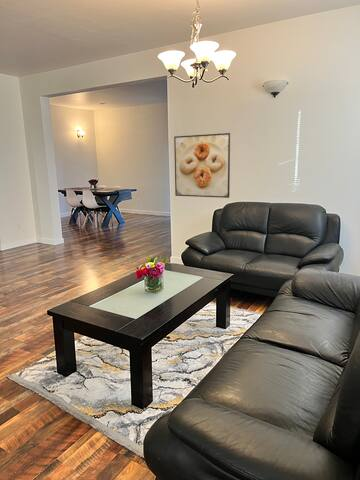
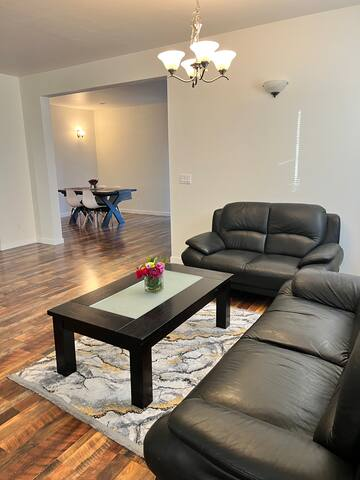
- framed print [173,132,231,199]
